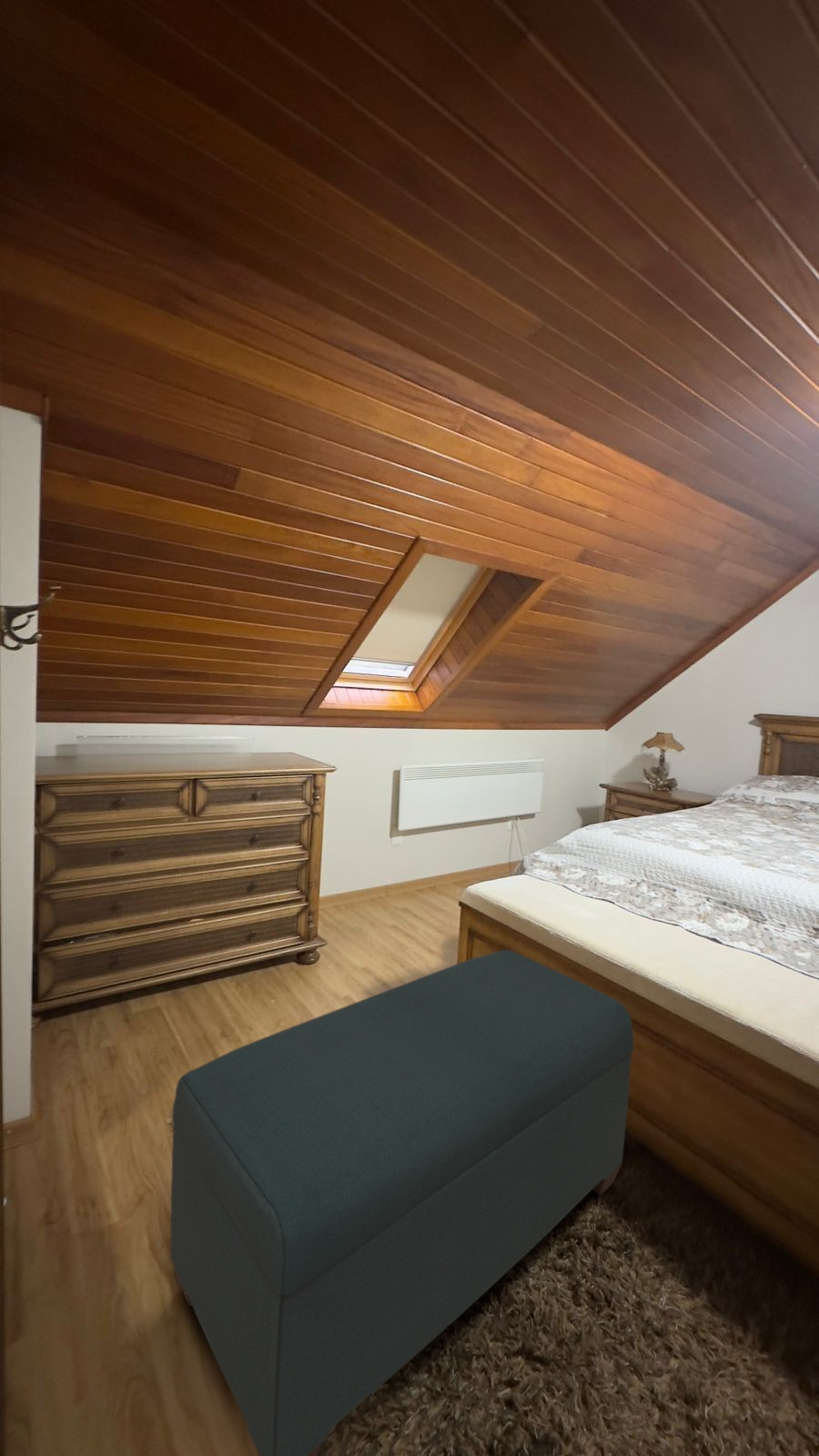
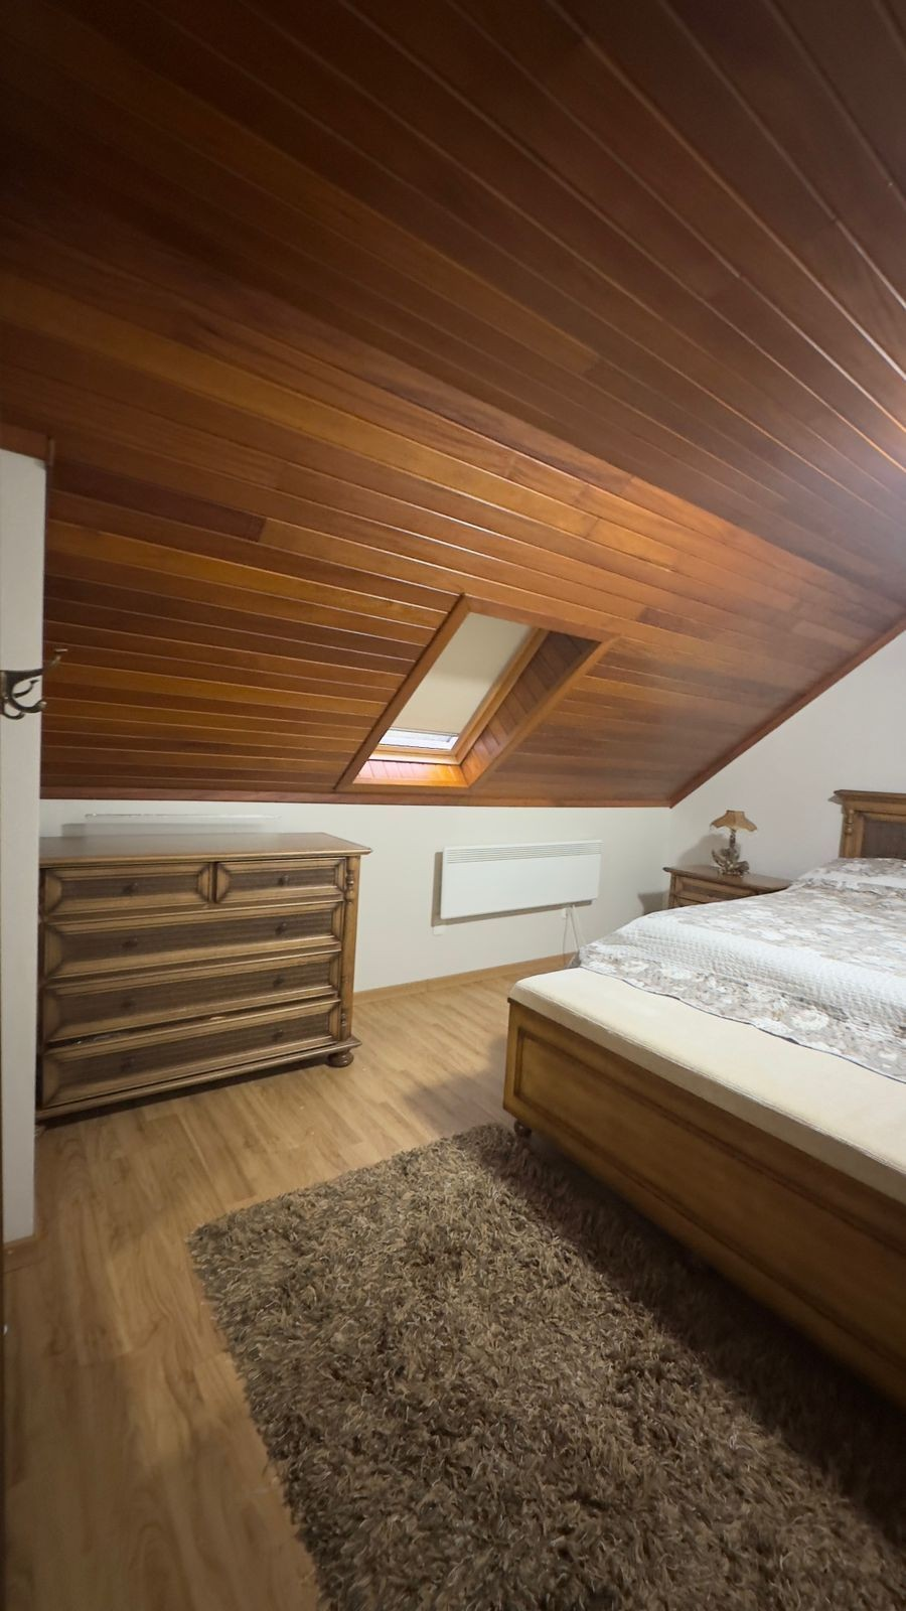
- bench [169,949,634,1456]
